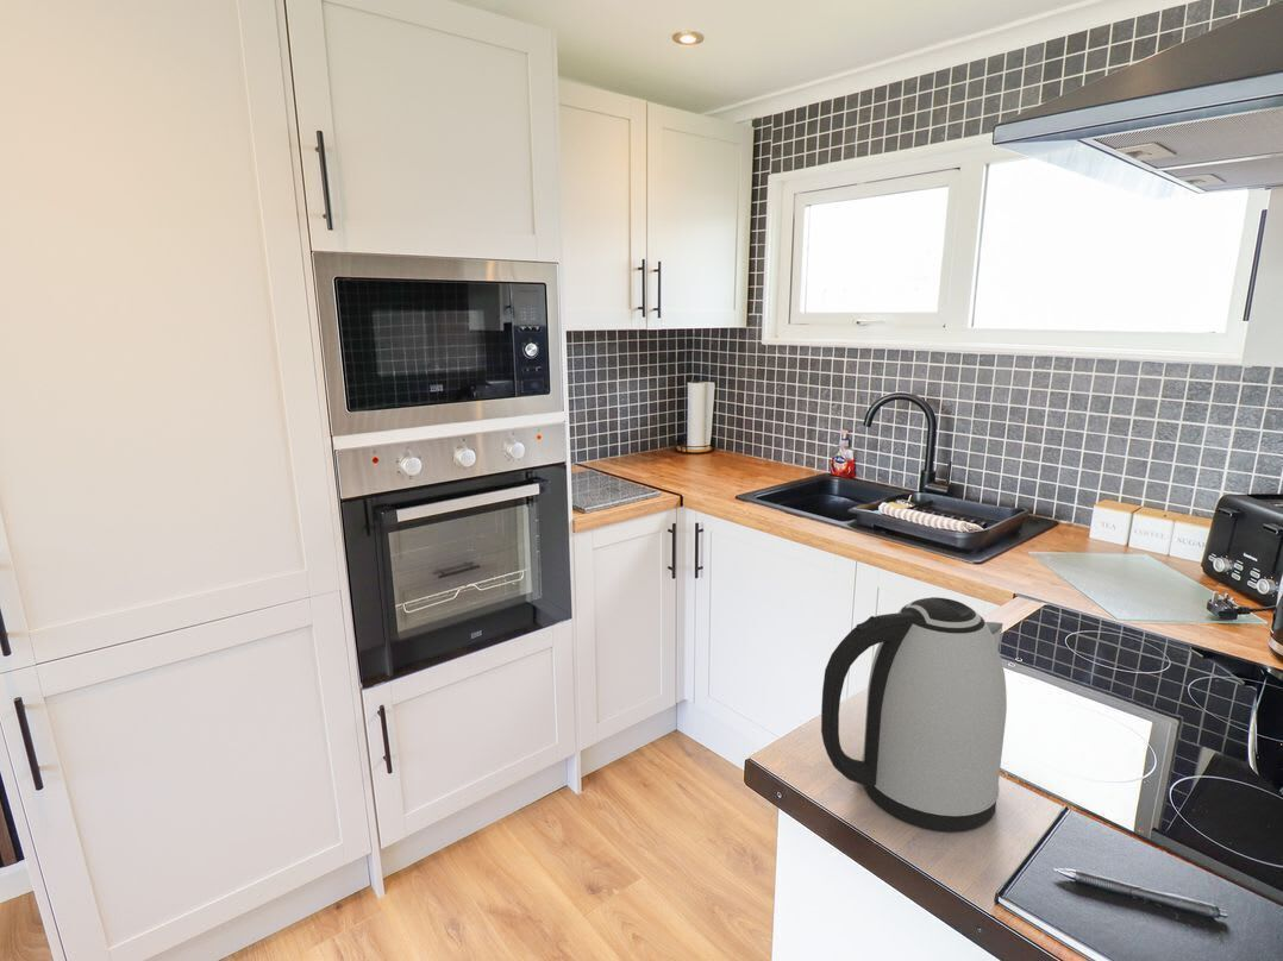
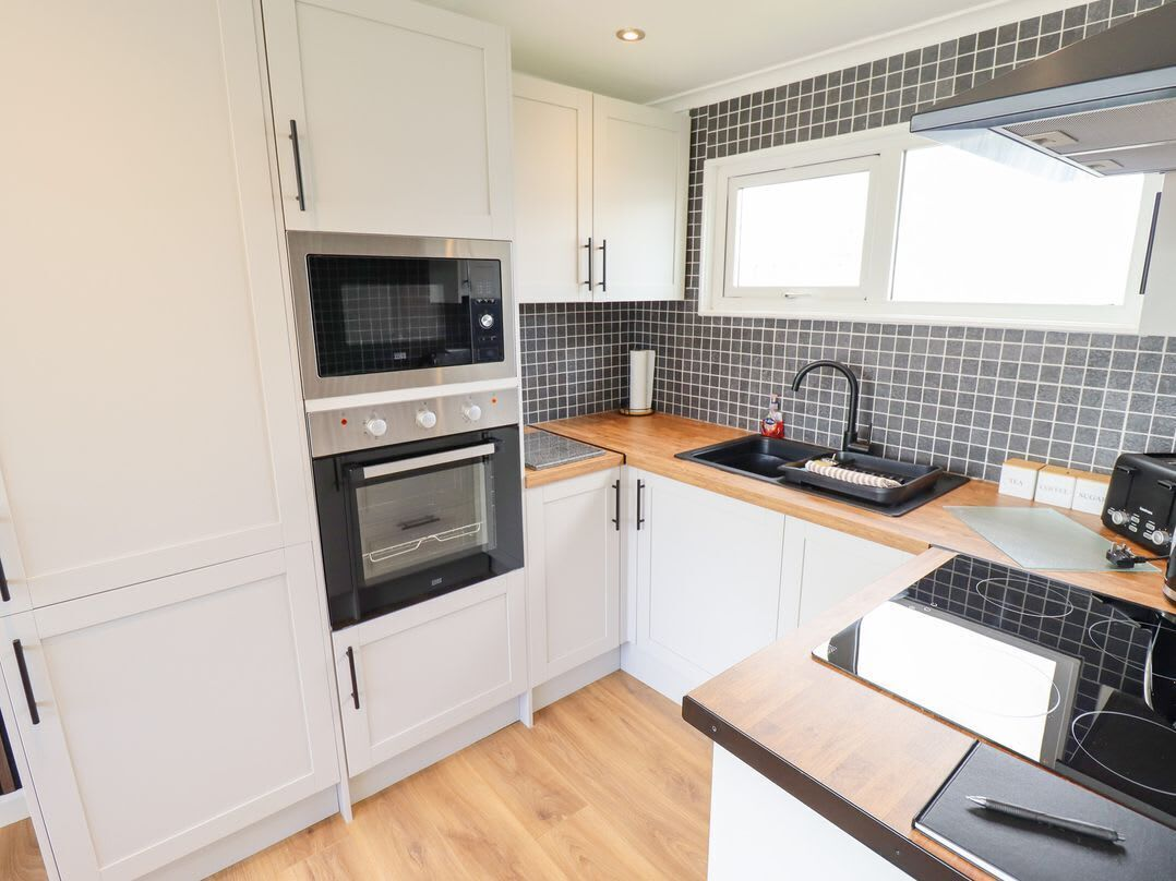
- kettle [820,596,1008,833]
